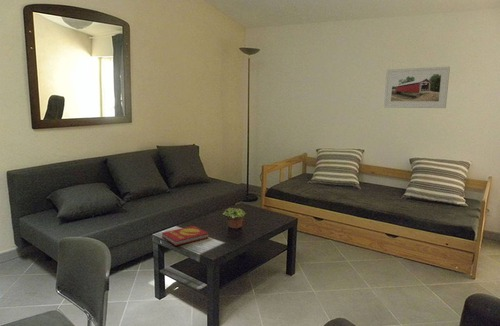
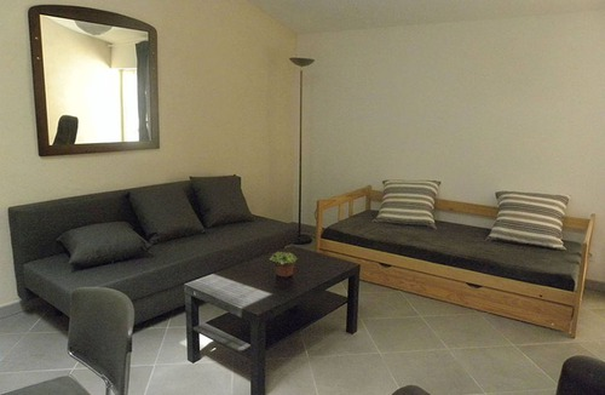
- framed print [383,66,451,109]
- book [161,225,210,247]
